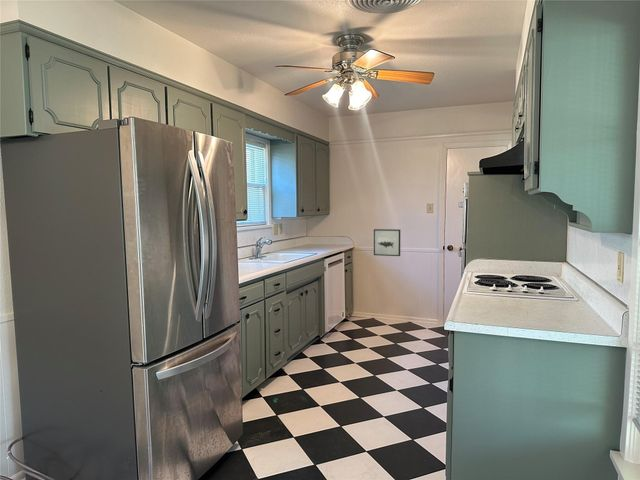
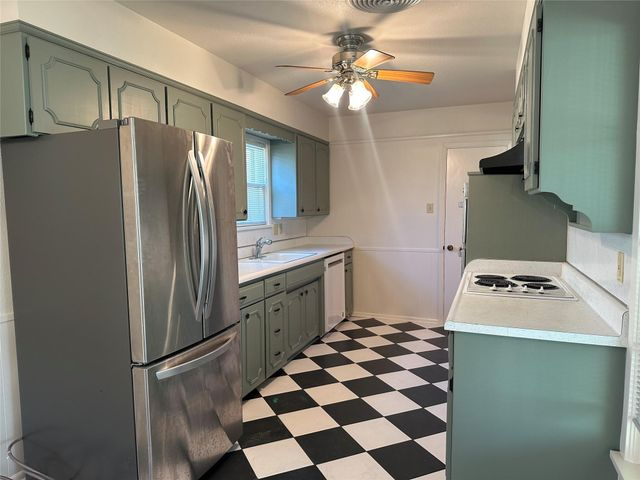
- wall art [373,228,401,257]
